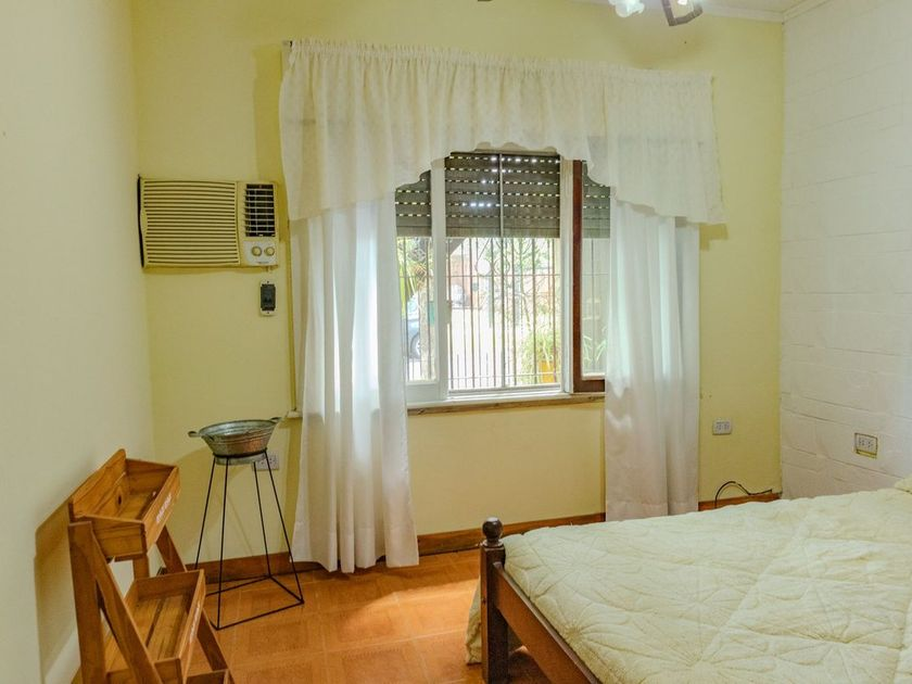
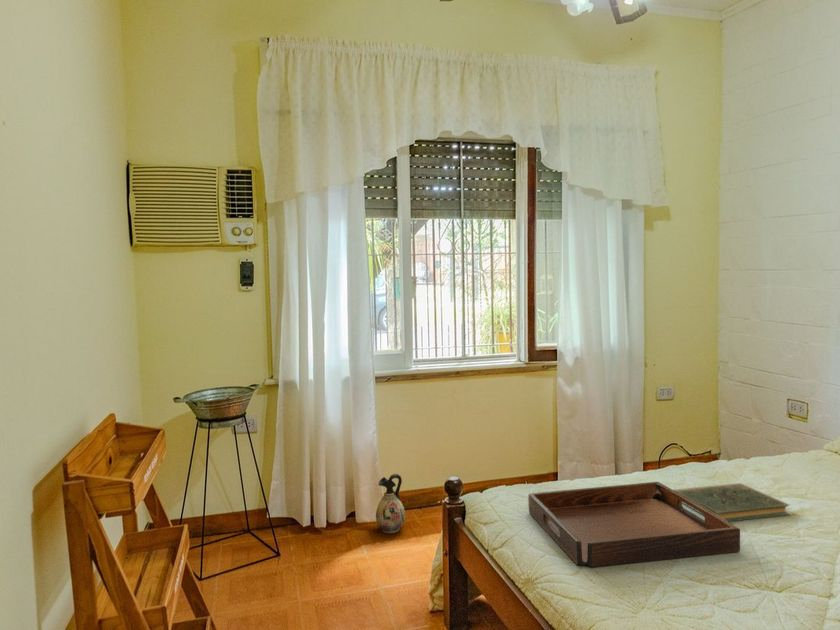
+ book [673,482,791,523]
+ ceramic jug [375,473,406,534]
+ serving tray [527,481,741,568]
